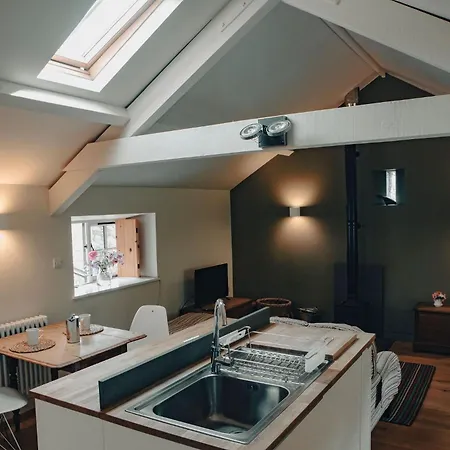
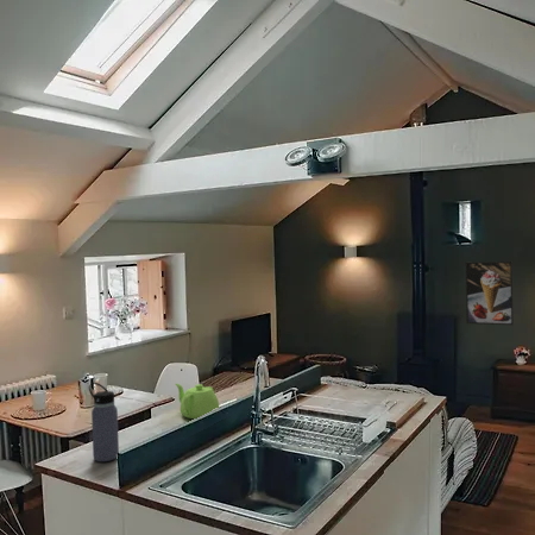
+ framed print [464,260,515,326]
+ water bottle [88,382,120,462]
+ teapot [175,383,220,420]
